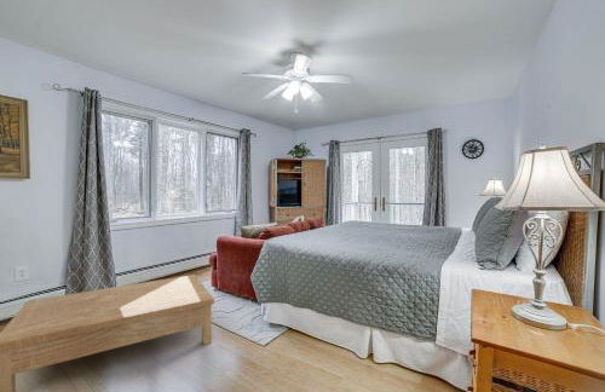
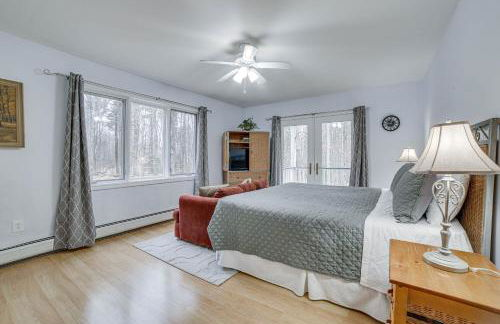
- coffee table [0,273,215,392]
